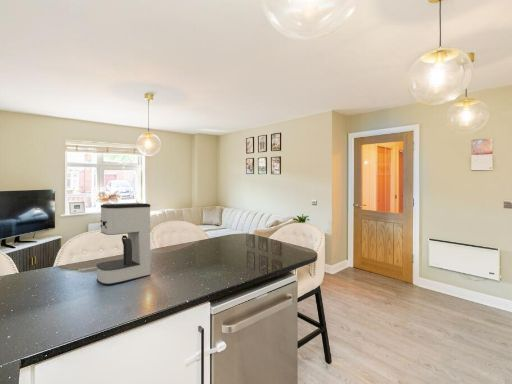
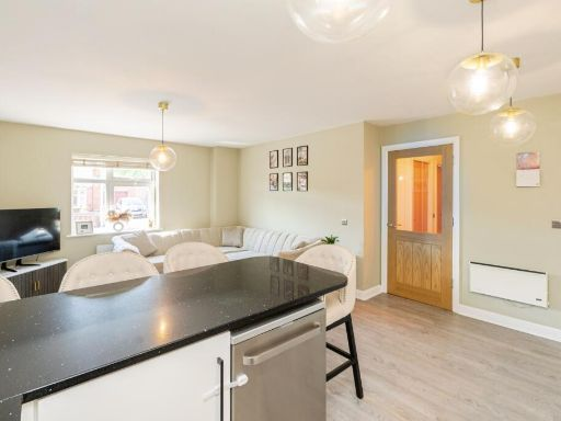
- coffee maker [96,202,151,286]
